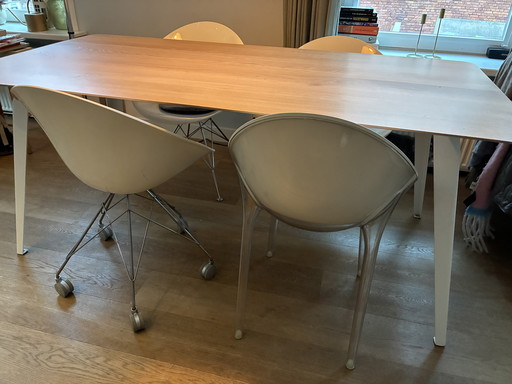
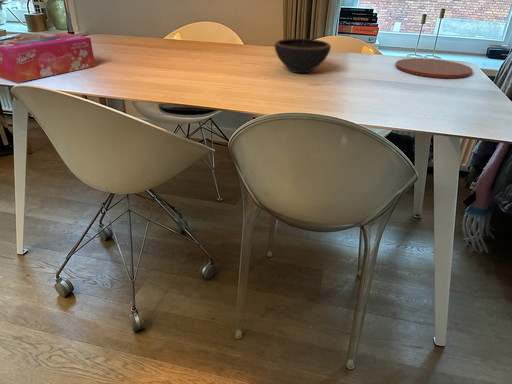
+ bowl [274,38,332,74]
+ plate [394,57,474,79]
+ tissue box [0,32,96,84]
